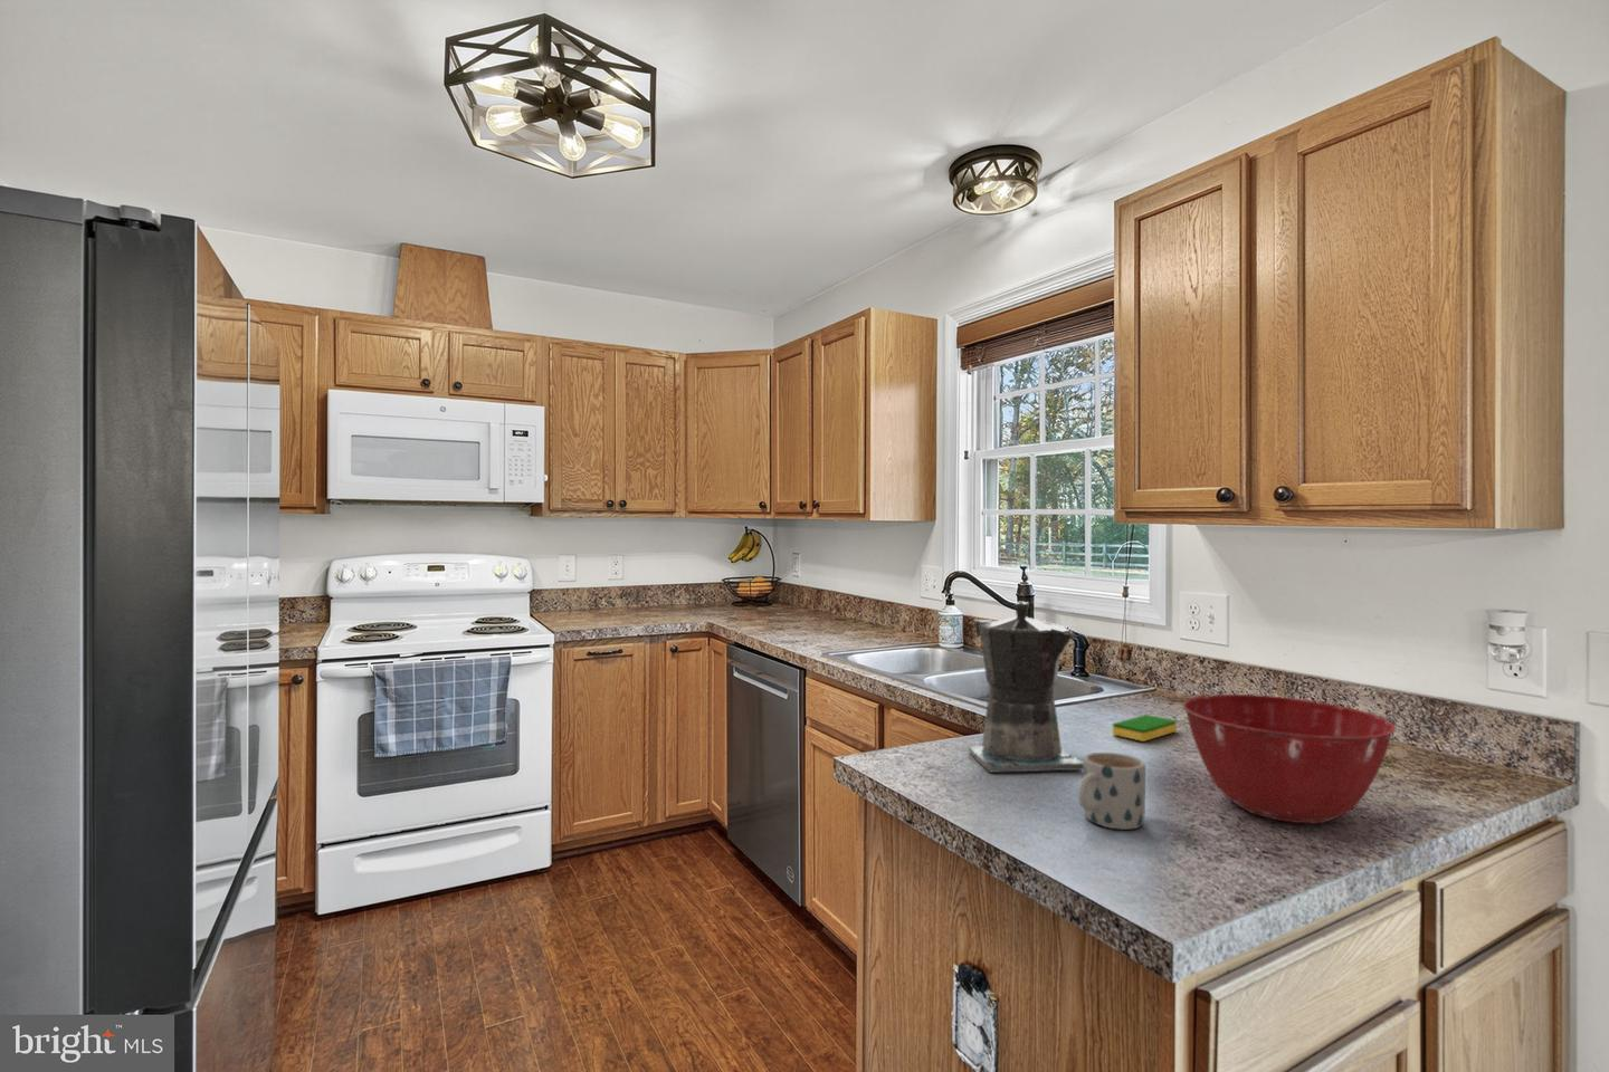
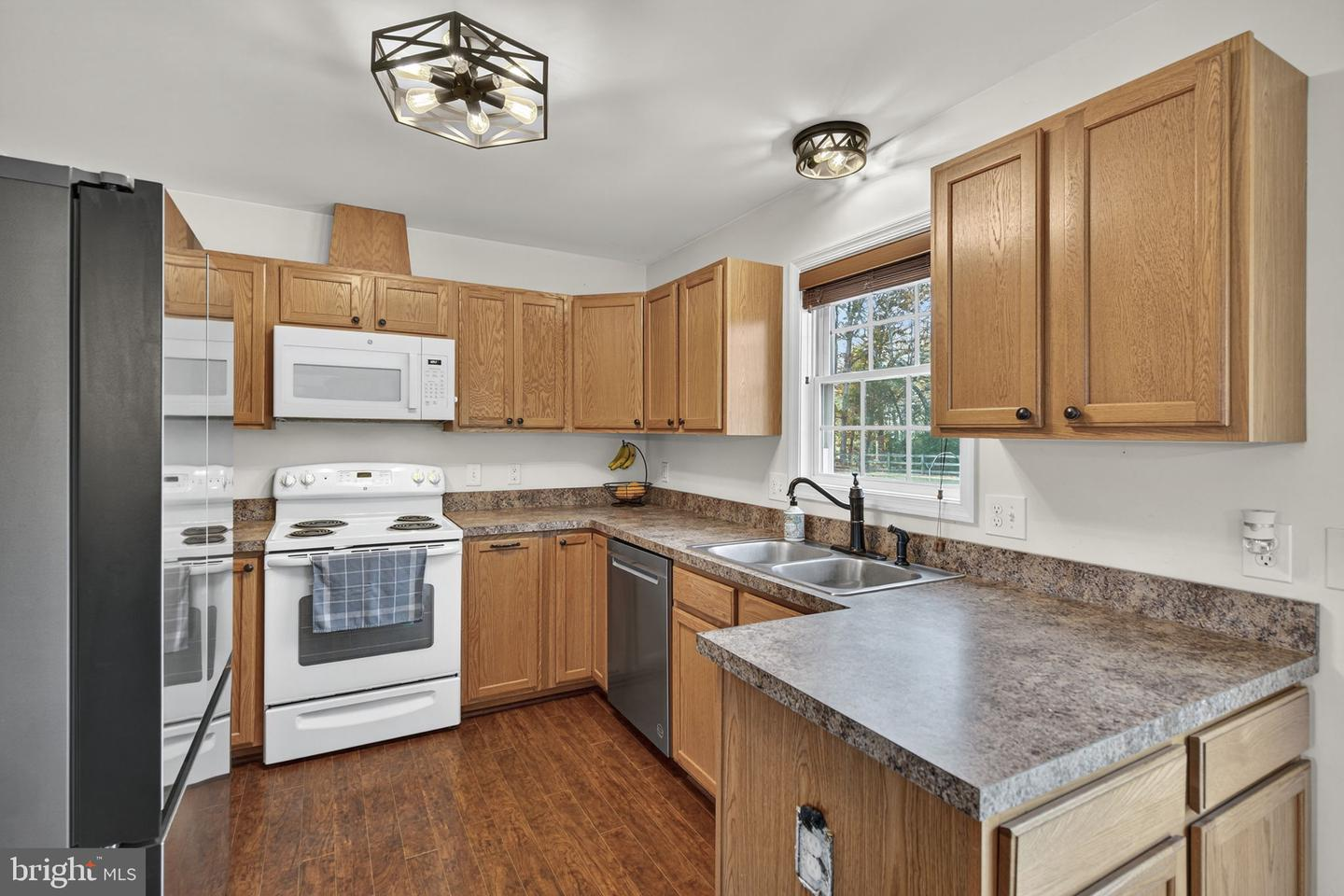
- mug [1077,751,1147,830]
- coffee maker [963,599,1083,774]
- dish sponge [1112,713,1178,743]
- mixing bowl [1182,694,1397,824]
